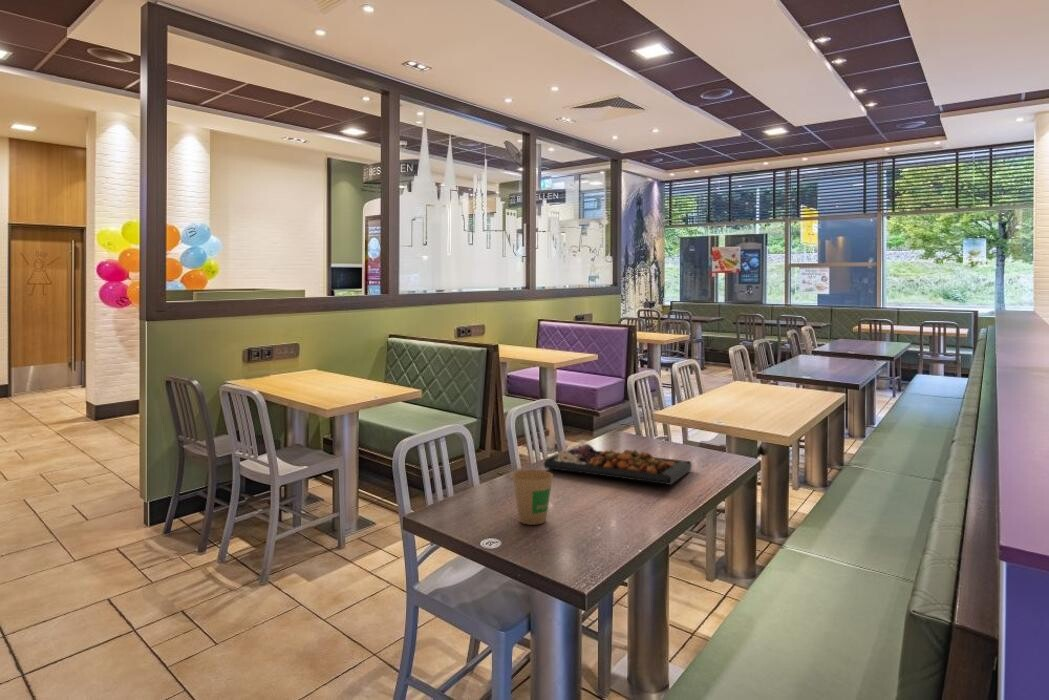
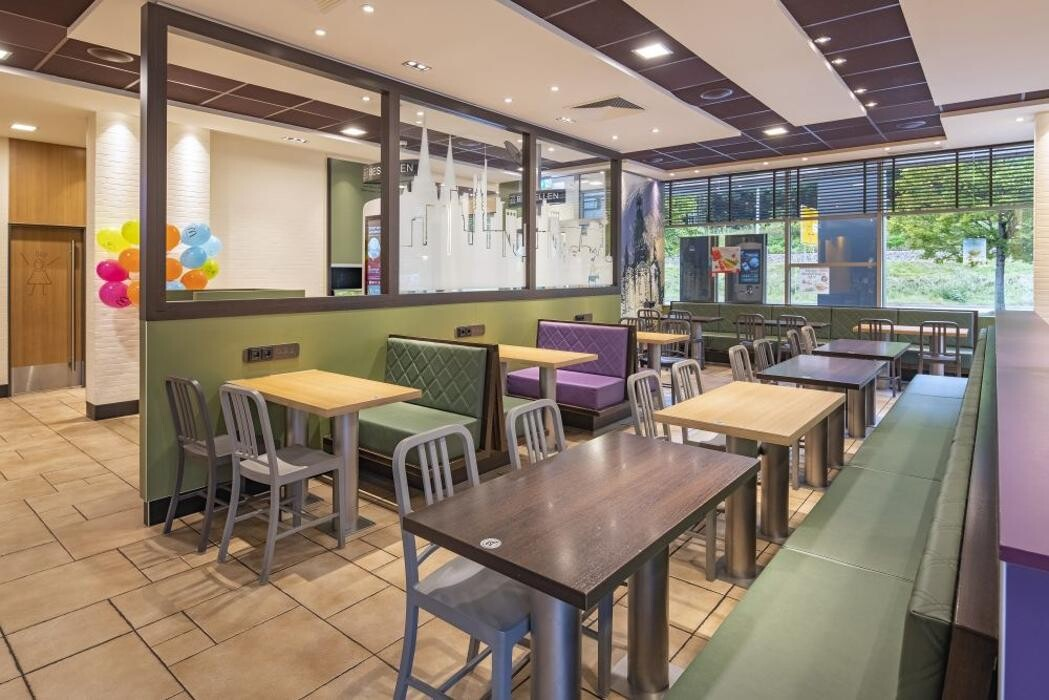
- paper cup [511,469,554,526]
- food tray [542,441,693,486]
